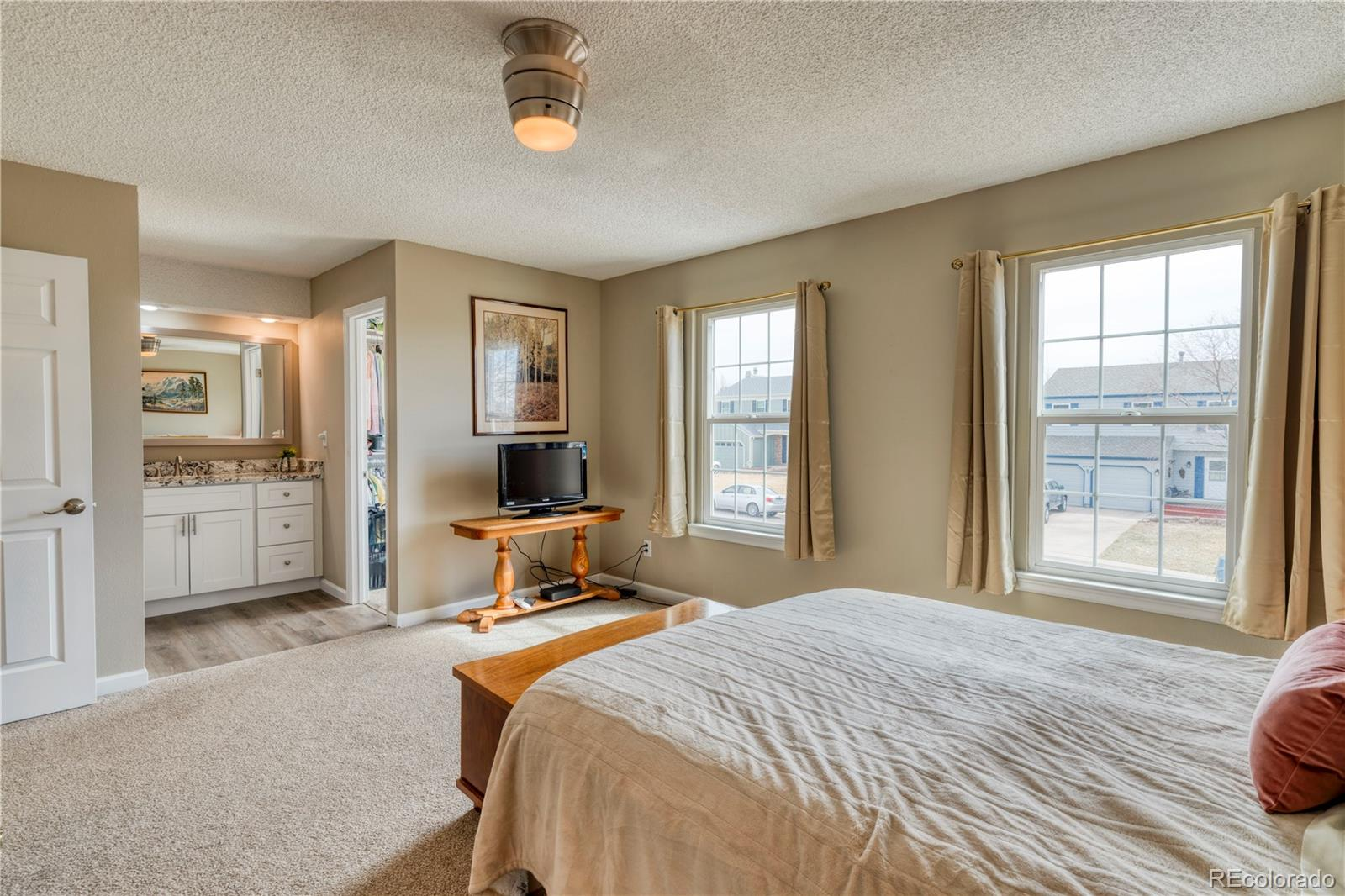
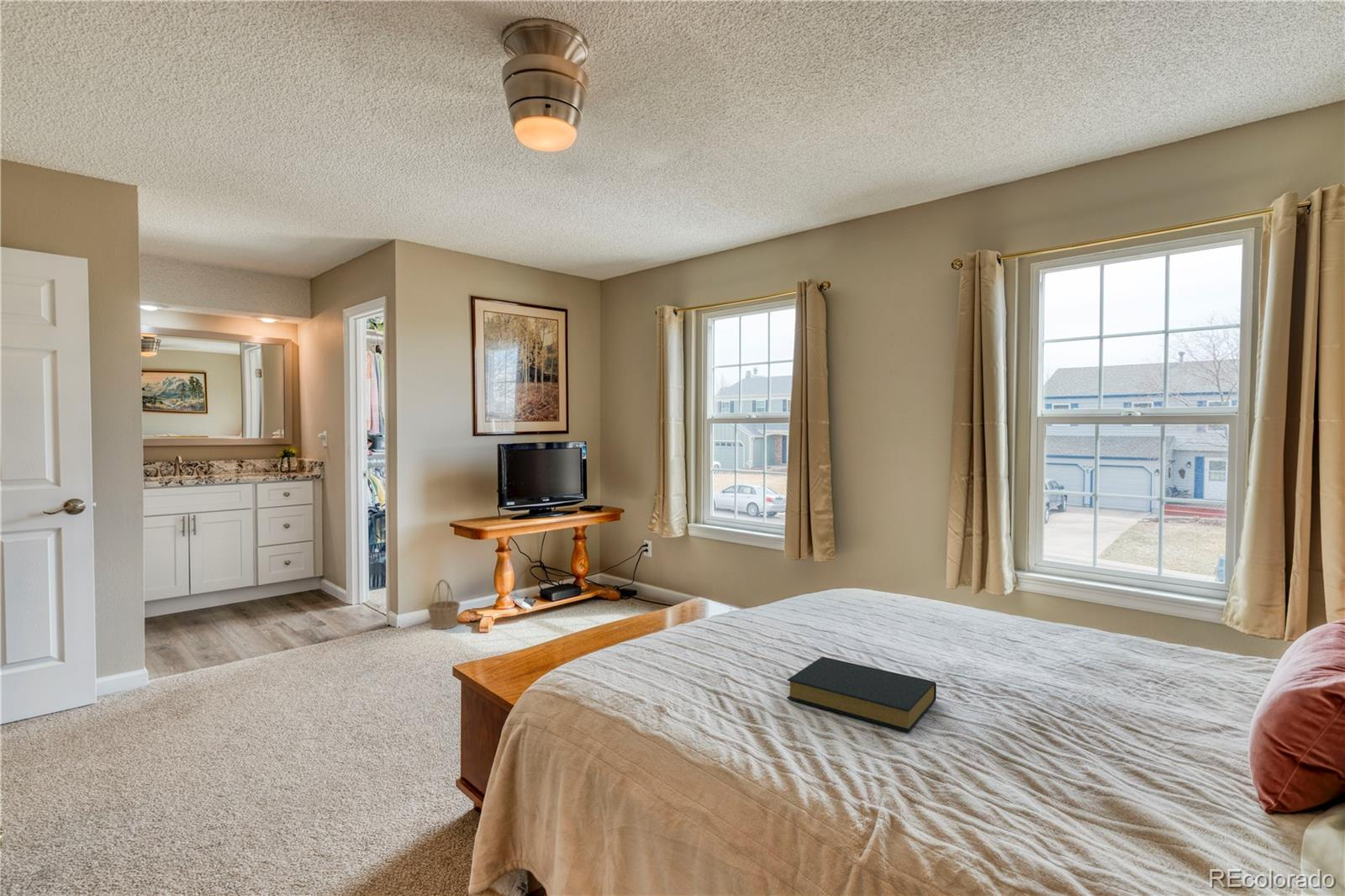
+ basket [426,578,461,630]
+ hardback book [786,656,937,733]
